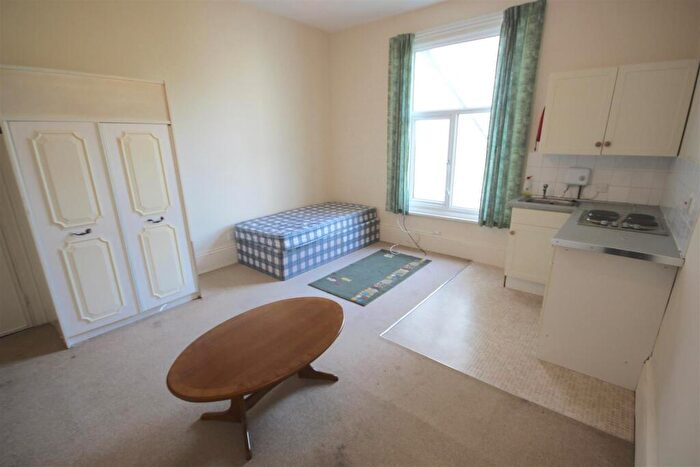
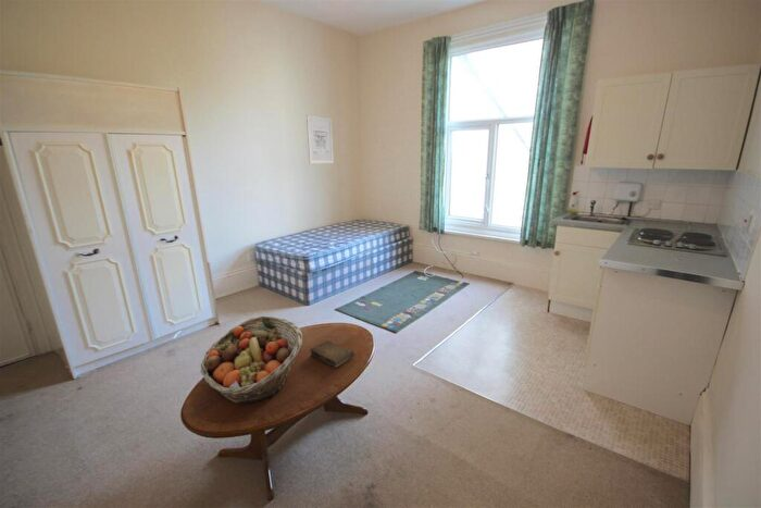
+ fruit basket [200,315,303,405]
+ wall art [305,114,335,164]
+ book [309,339,354,369]
